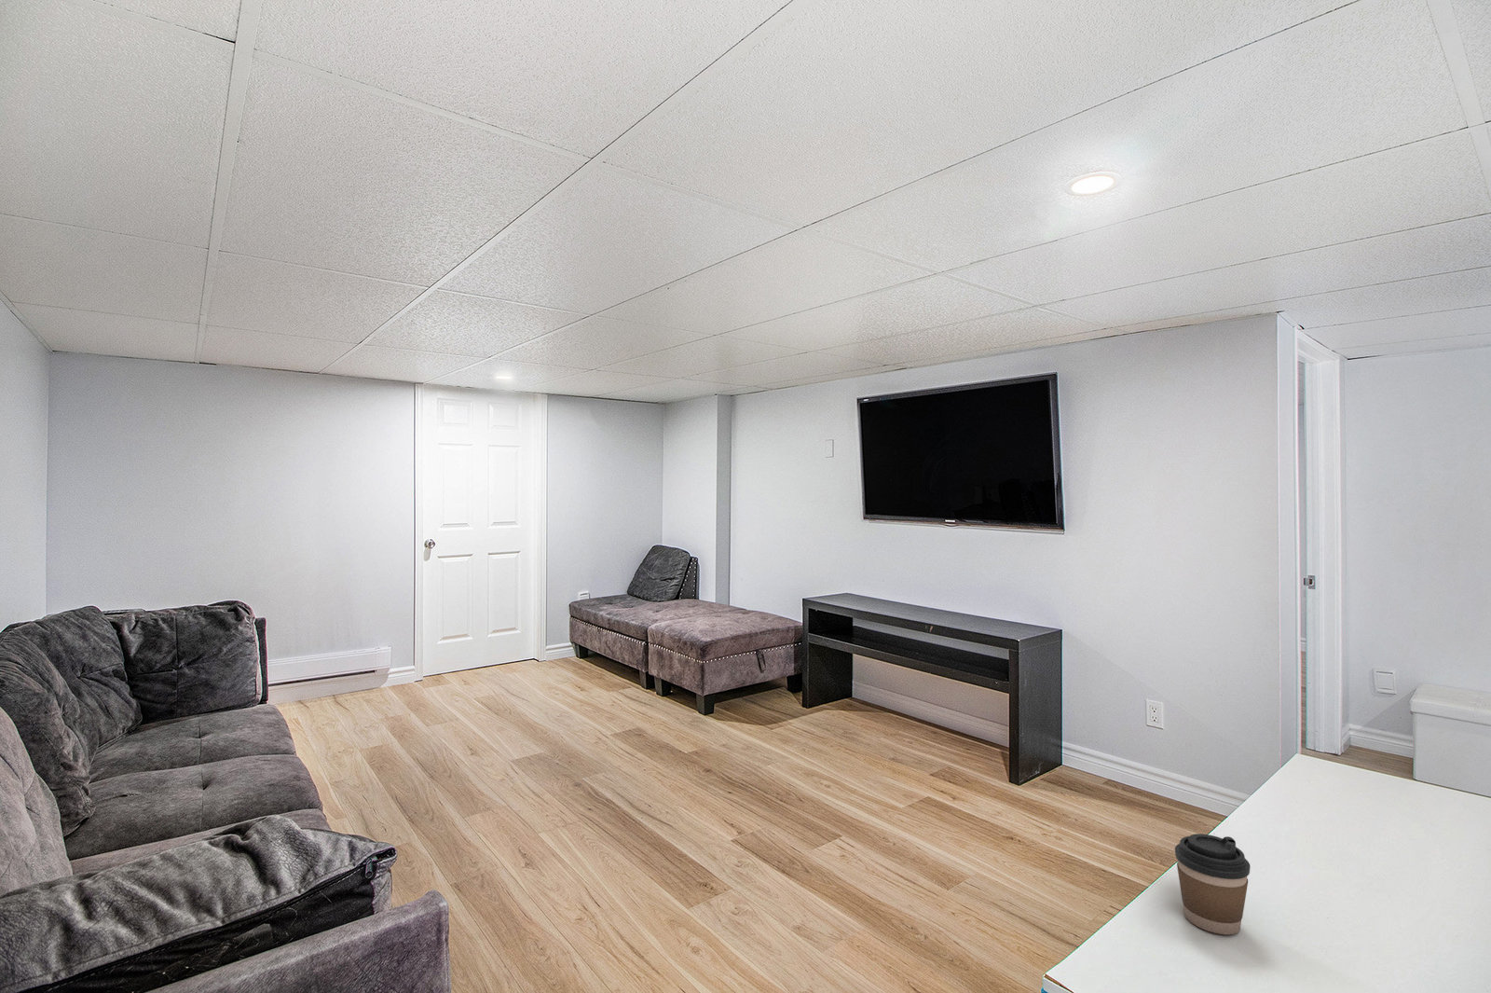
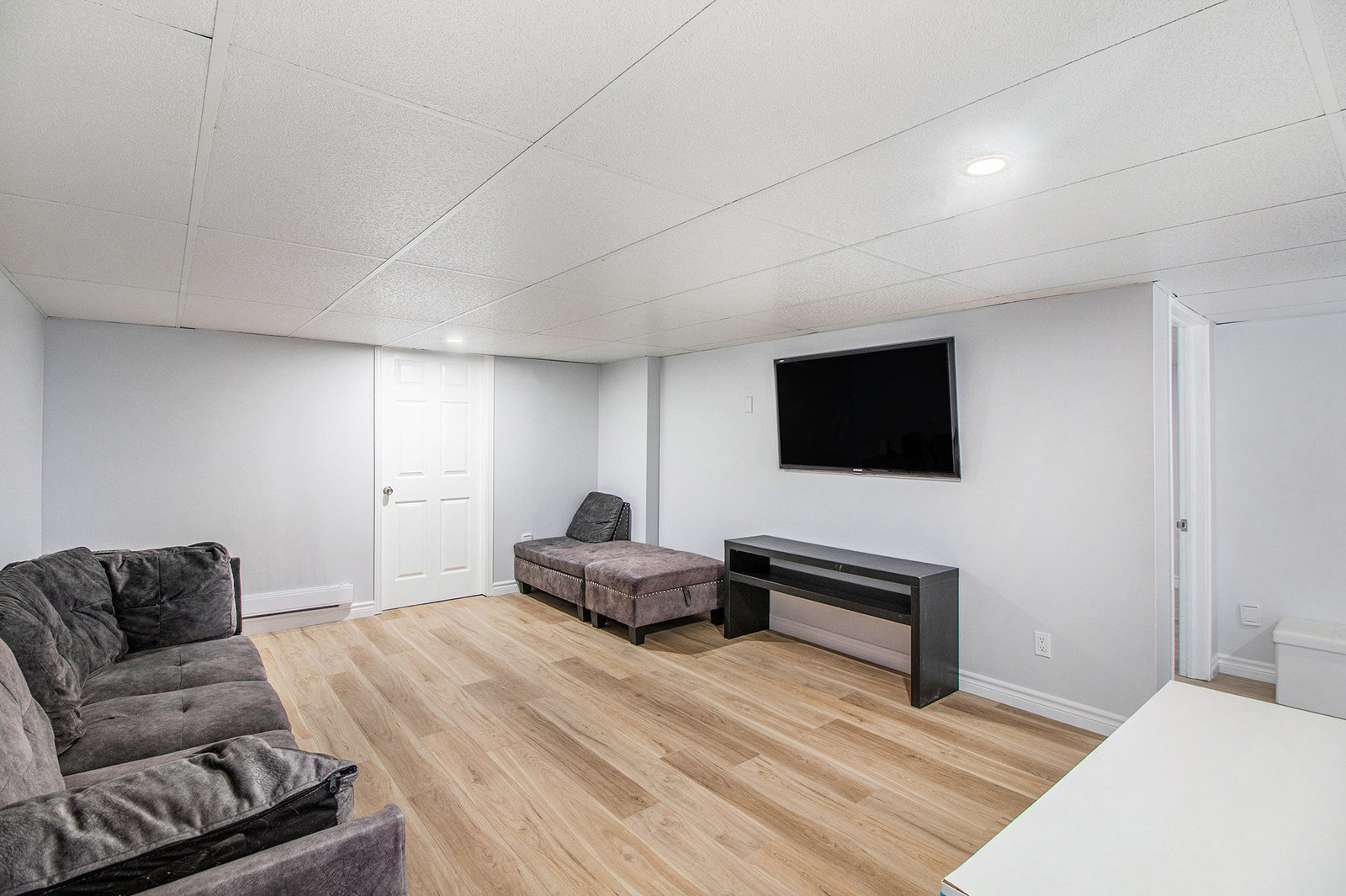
- coffee cup [1174,832,1252,935]
